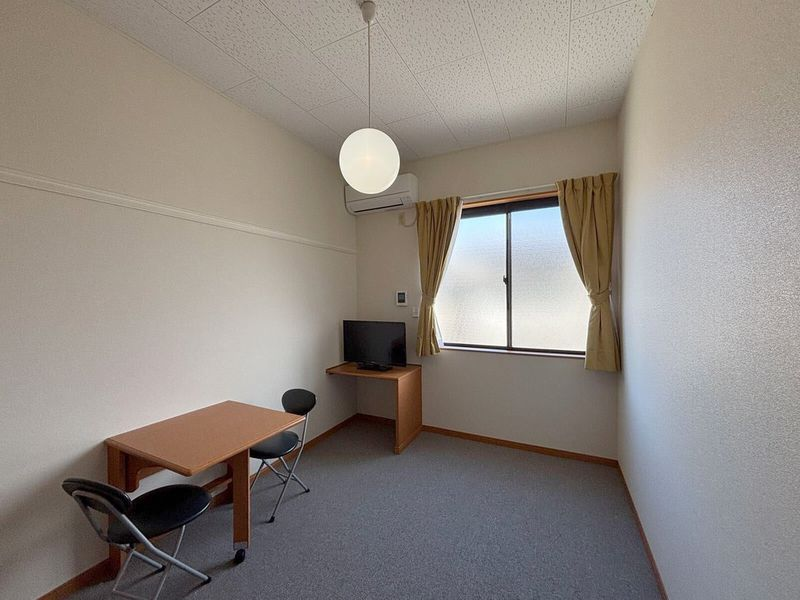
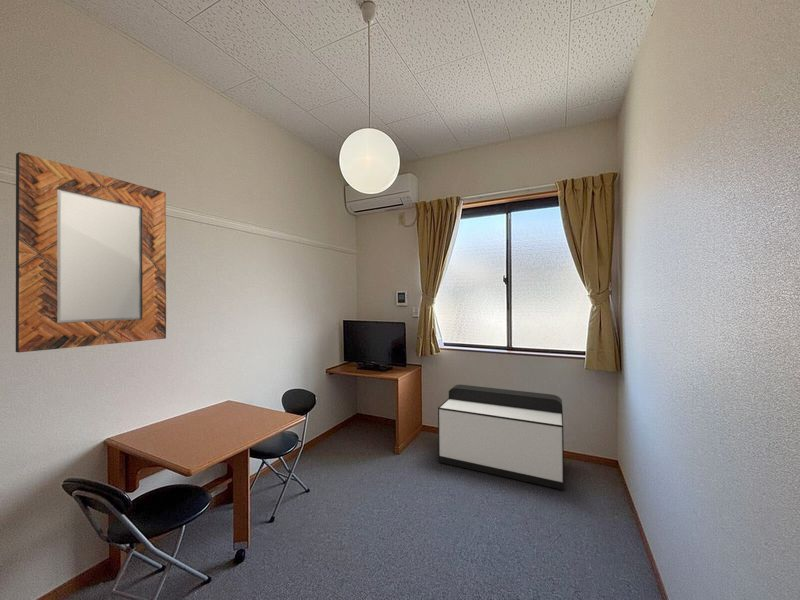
+ storage bench [437,384,565,491]
+ home mirror [15,151,167,353]
